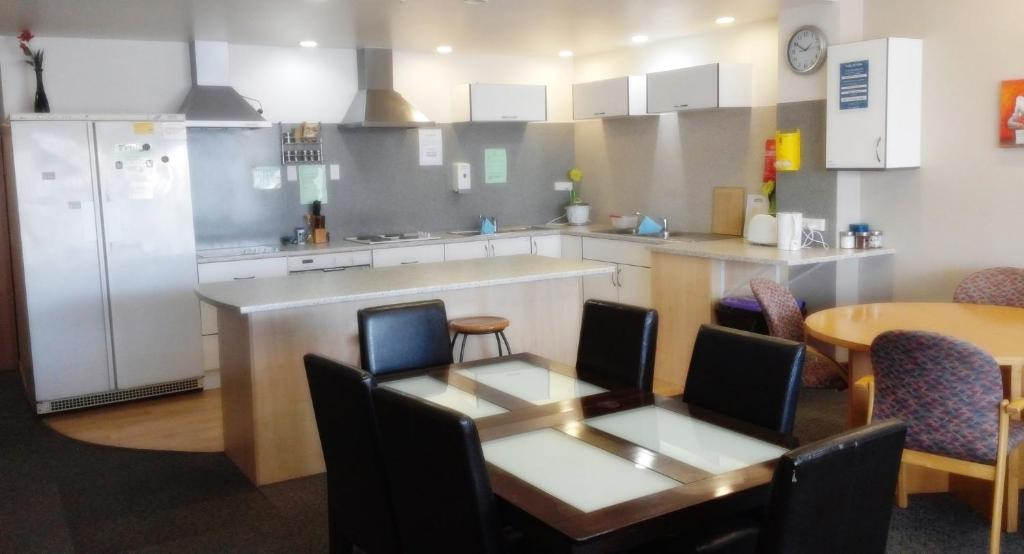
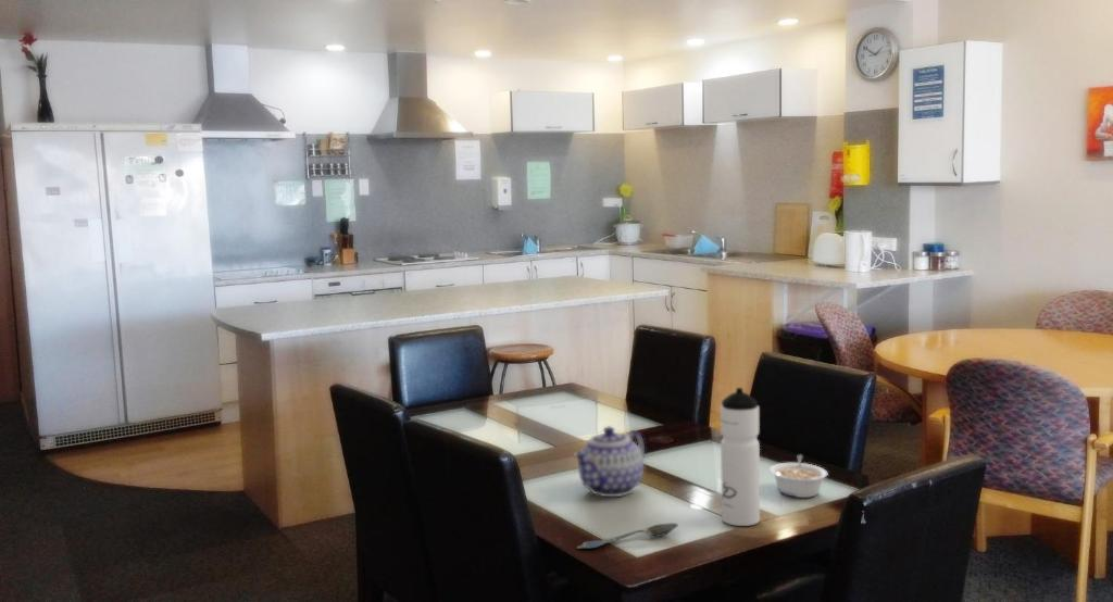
+ legume [768,454,829,499]
+ spoon [576,522,679,550]
+ water bottle [720,387,761,527]
+ teapot [572,426,646,498]
